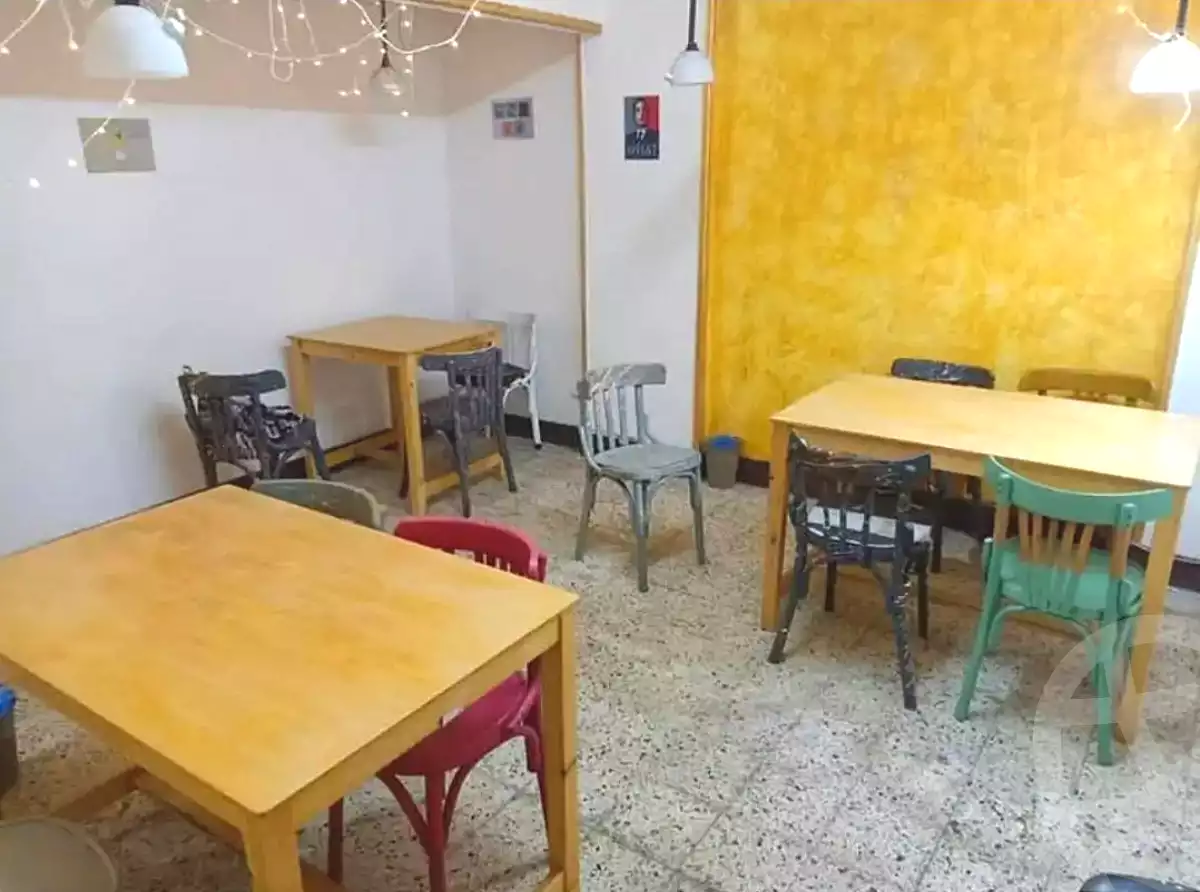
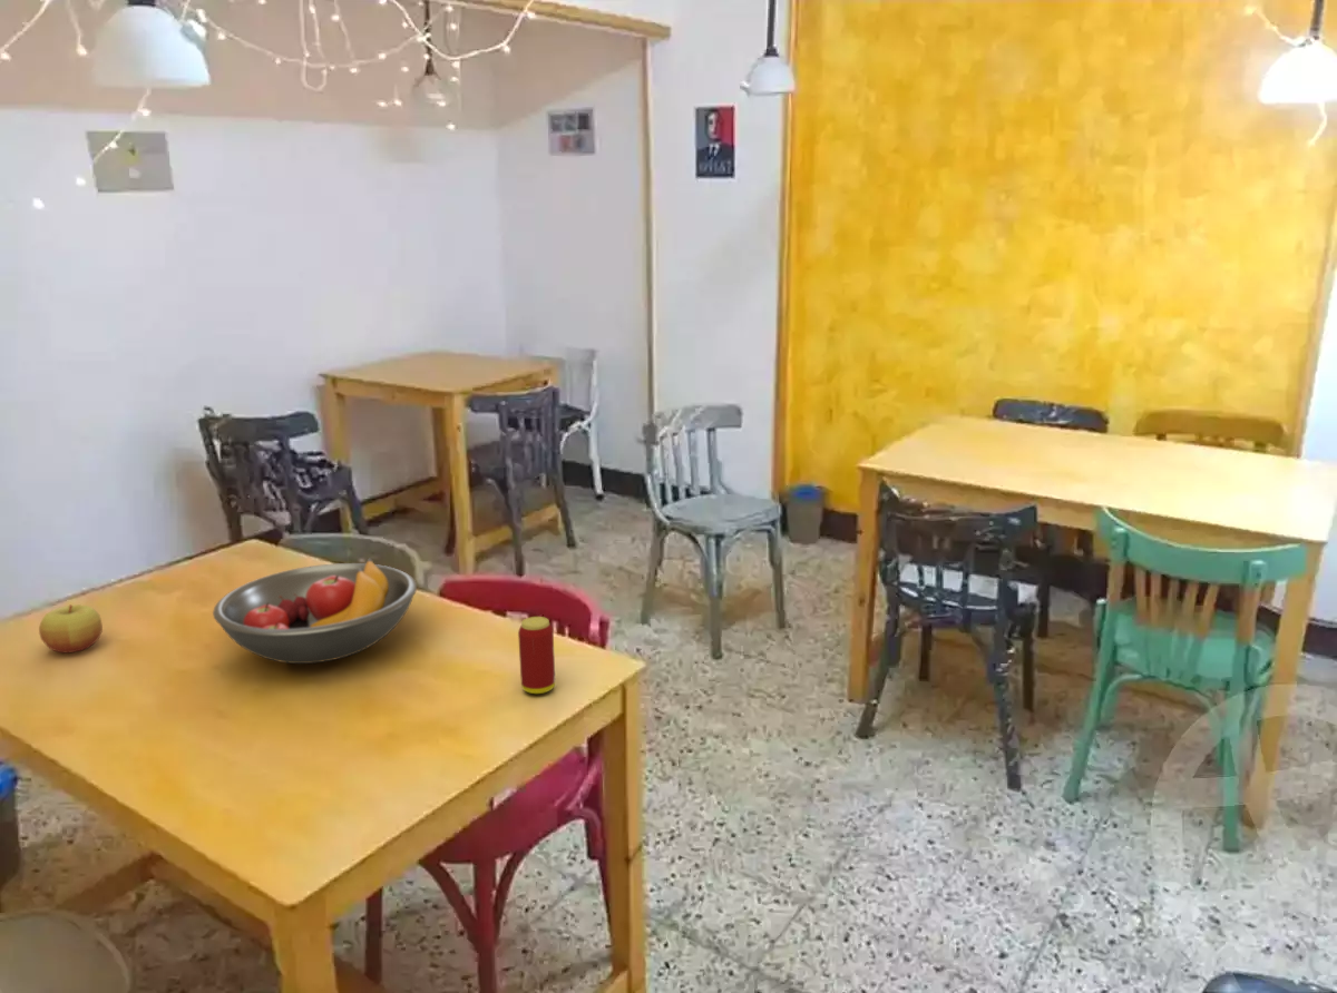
+ beverage can [517,616,556,695]
+ apple [38,603,104,655]
+ fruit bowl [212,558,418,665]
